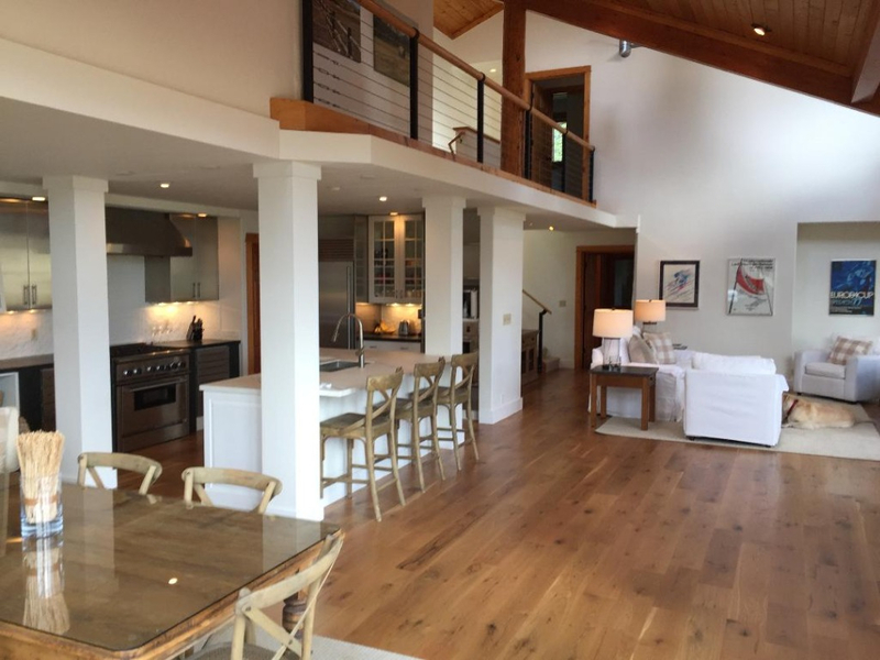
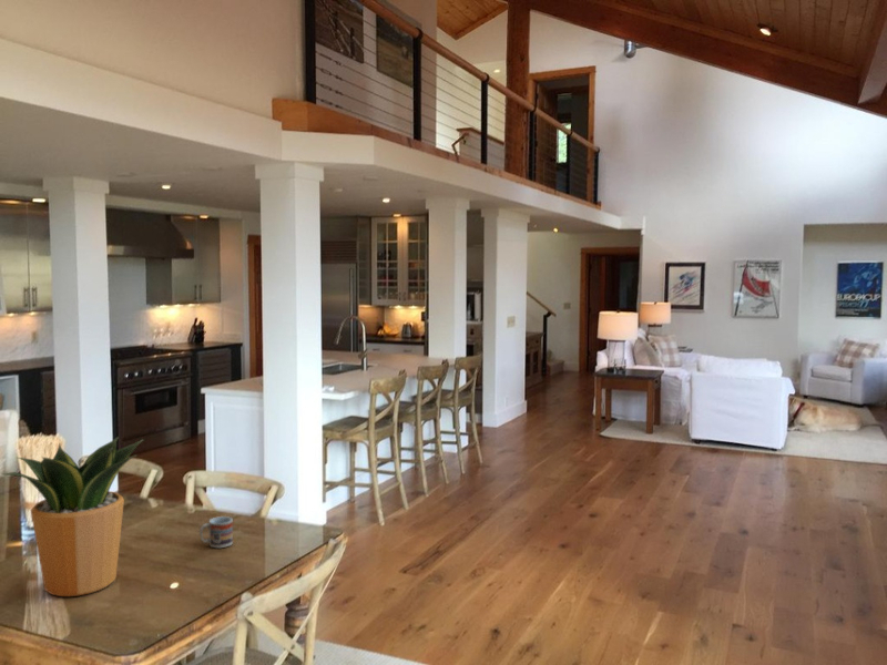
+ cup [198,515,234,549]
+ potted plant [2,436,145,597]
